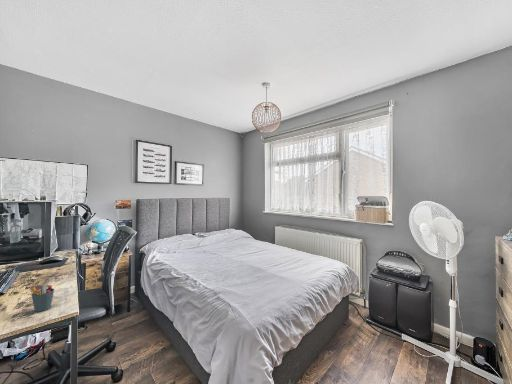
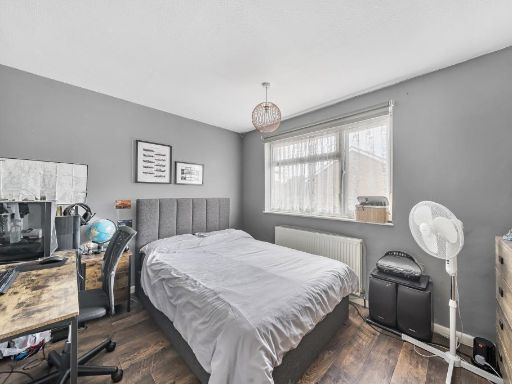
- pen holder [30,283,55,313]
